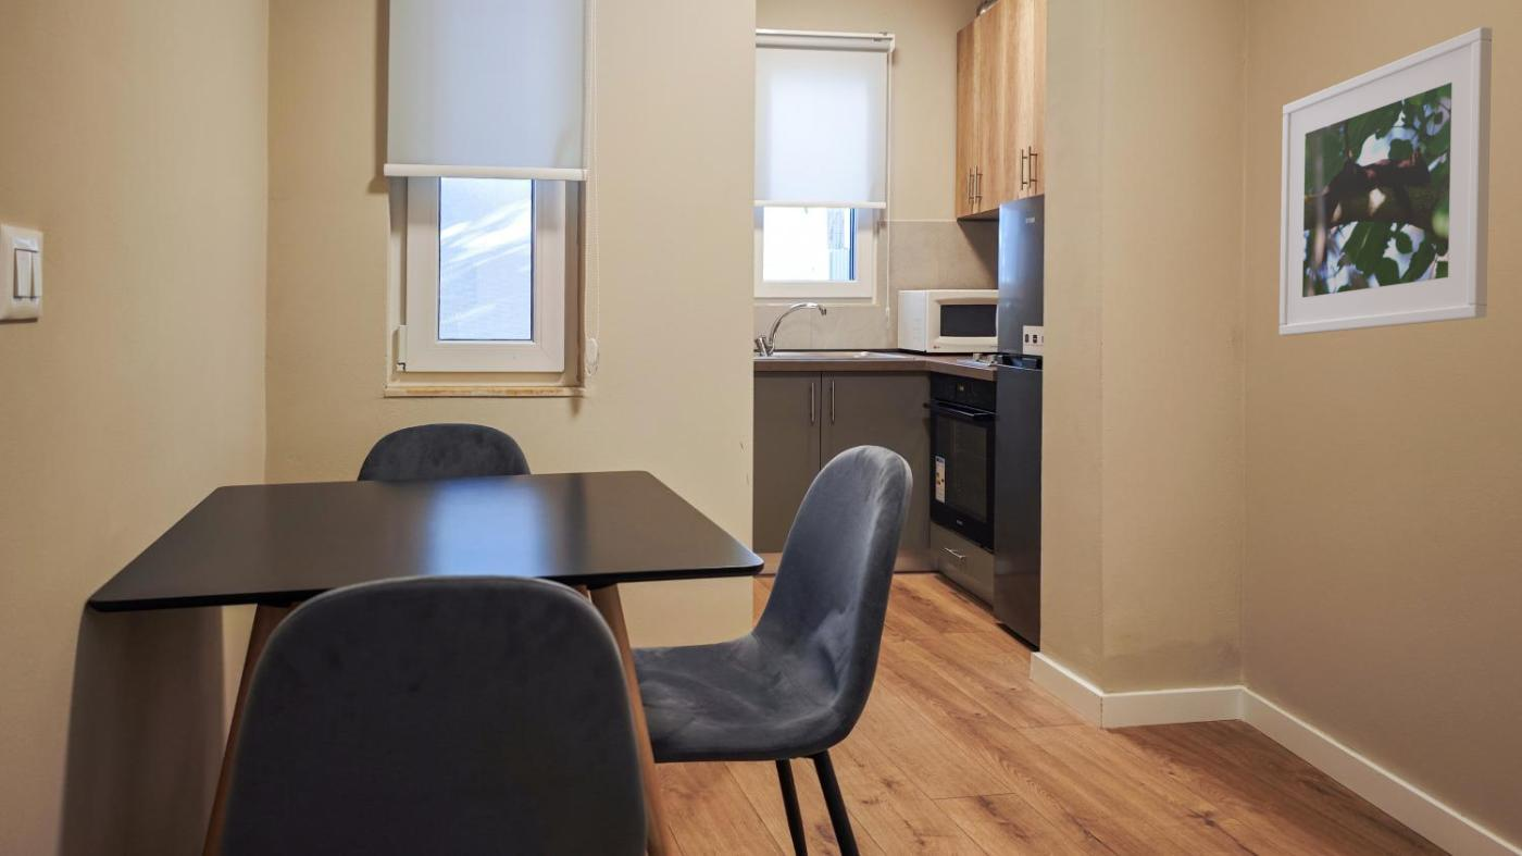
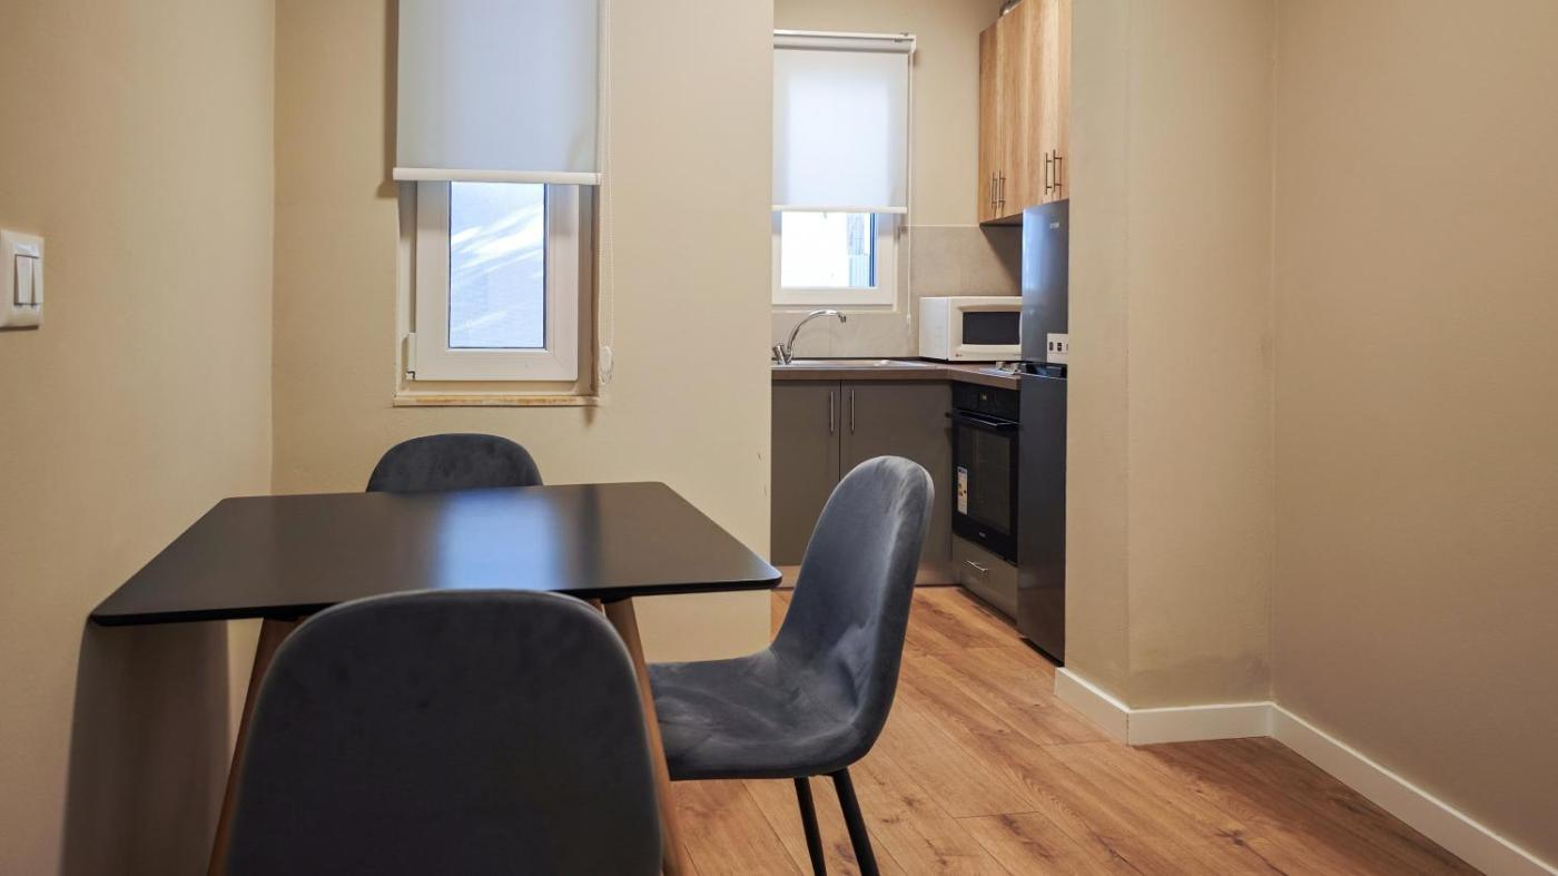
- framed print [1278,26,1493,337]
